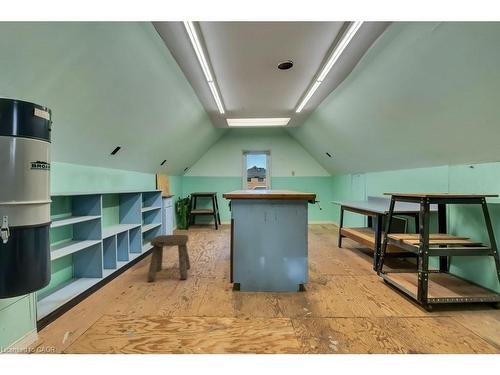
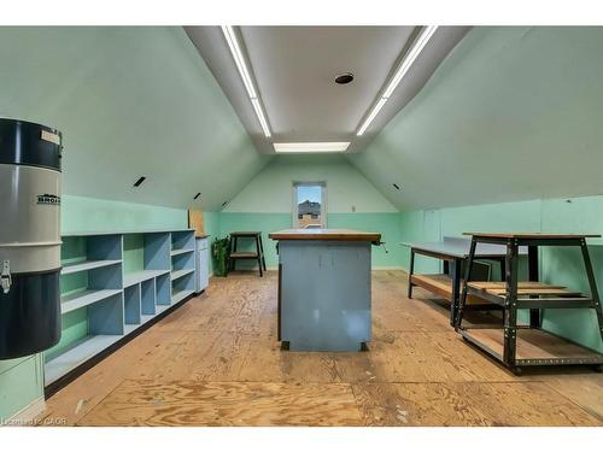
- stool [146,234,191,282]
